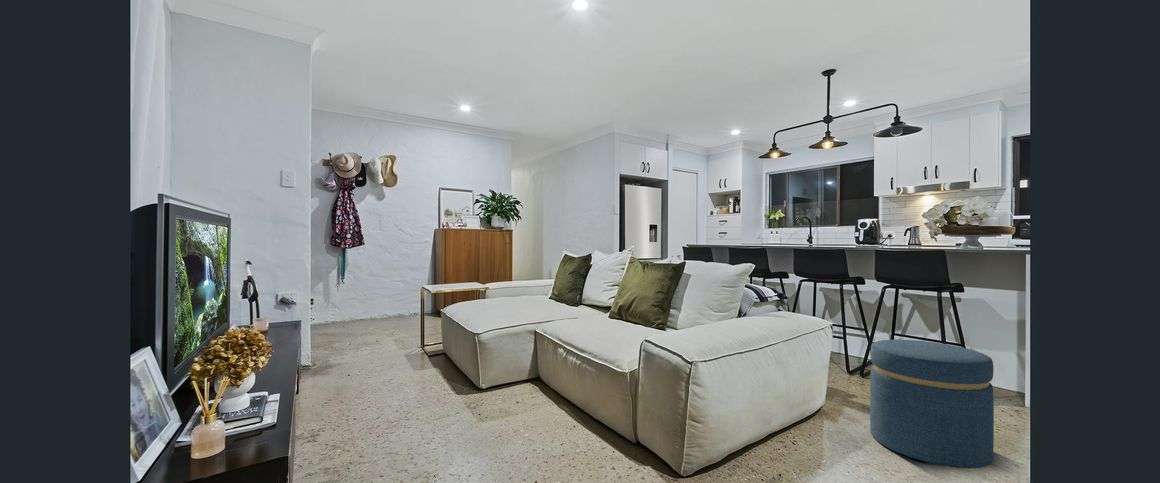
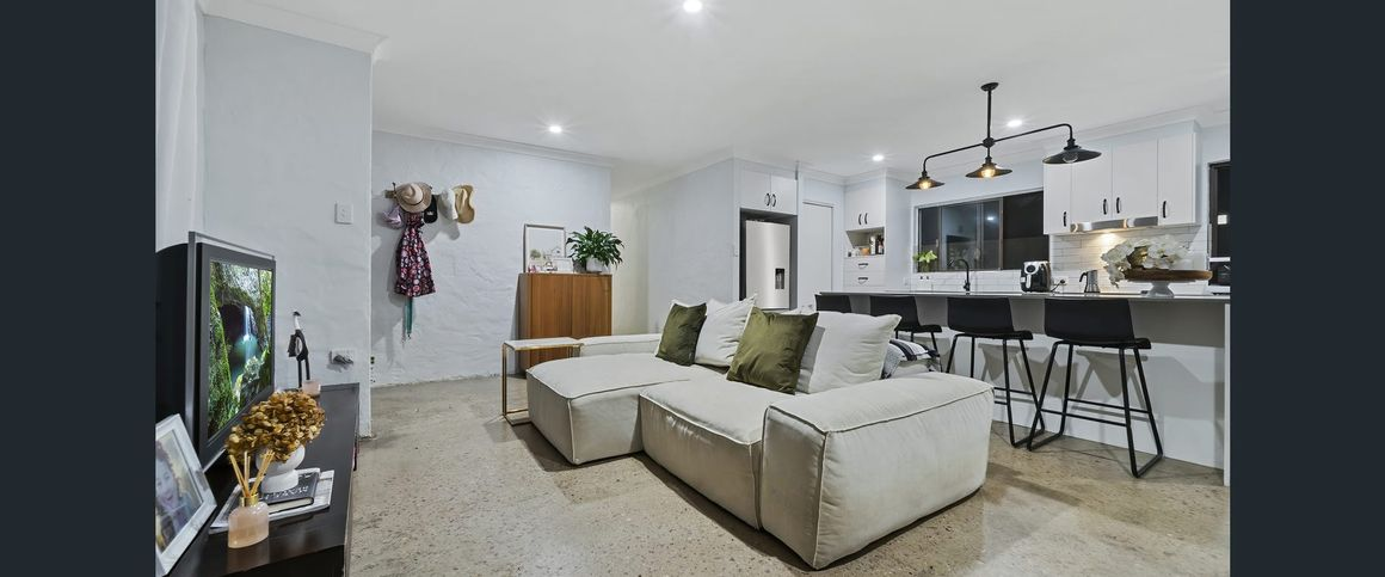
- ottoman [869,339,995,469]
